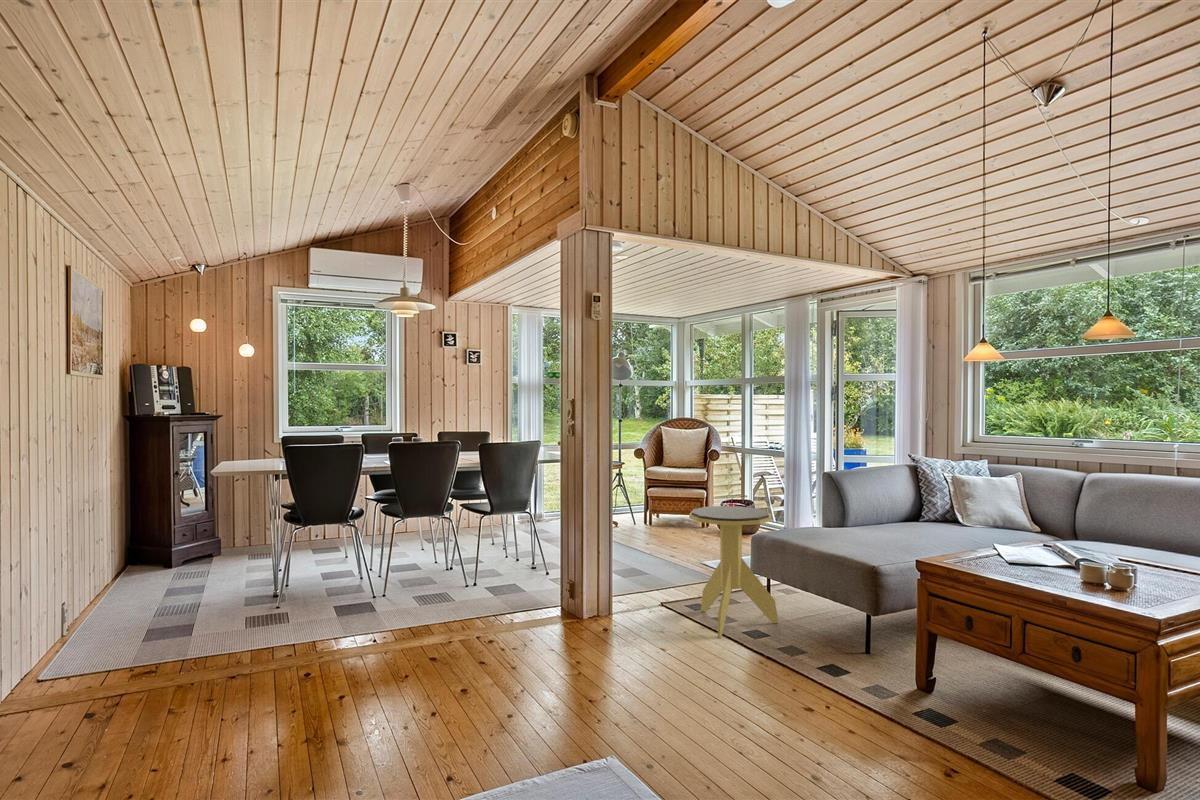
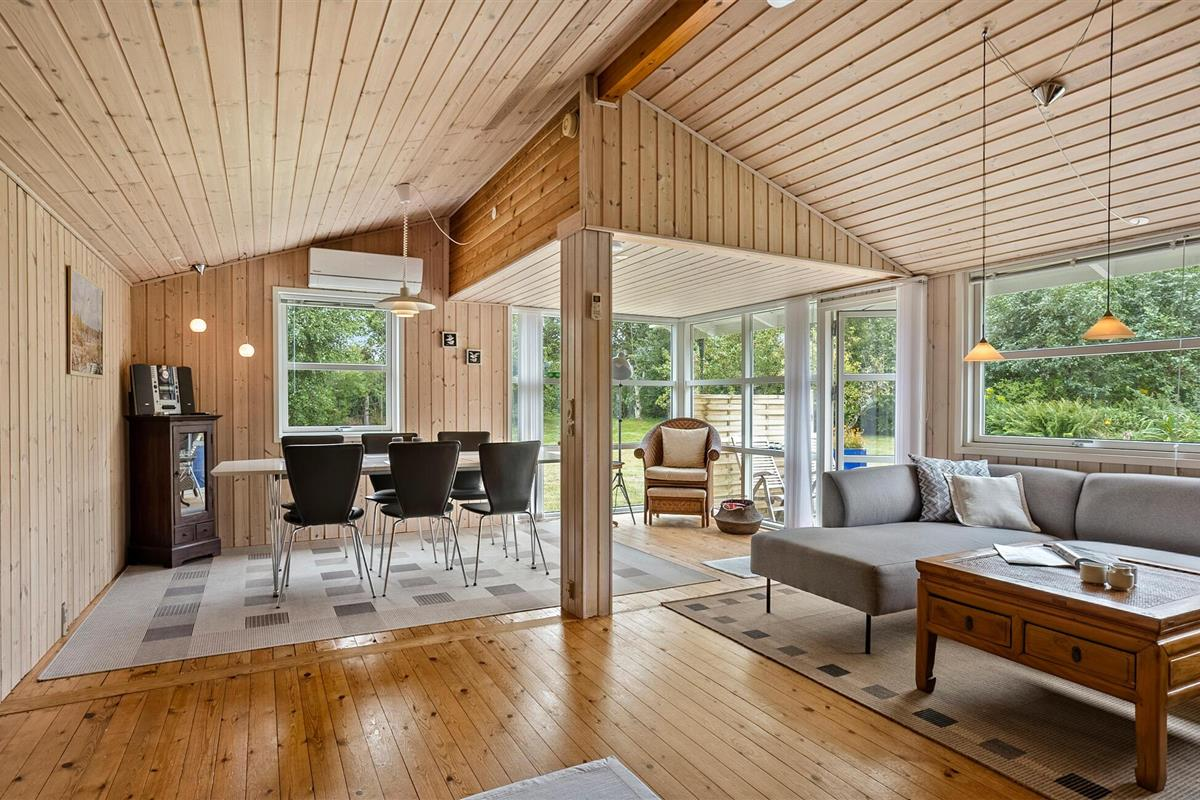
- side table [688,505,779,639]
